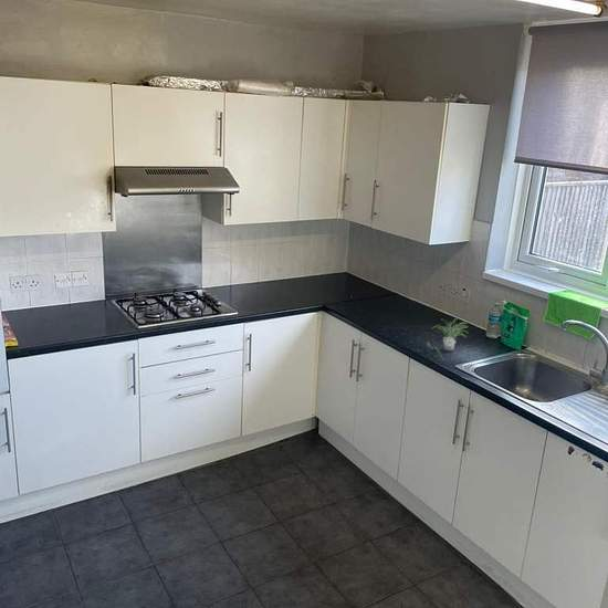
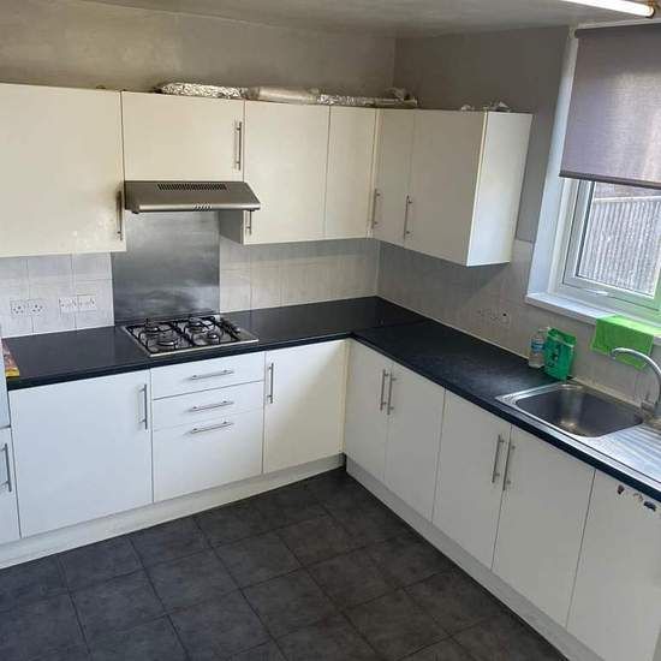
- plant [426,317,470,360]
